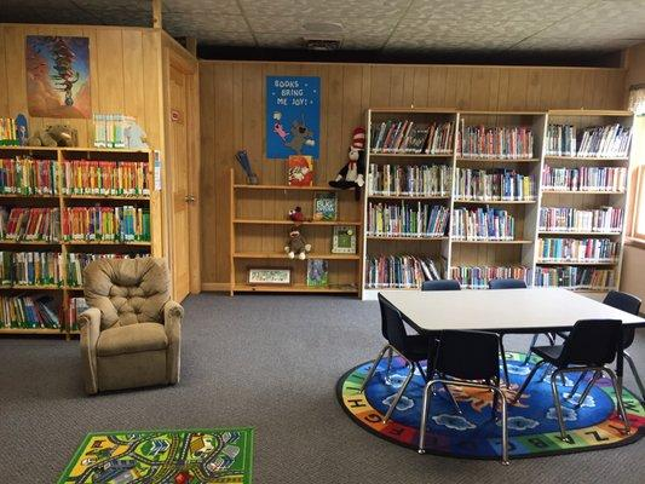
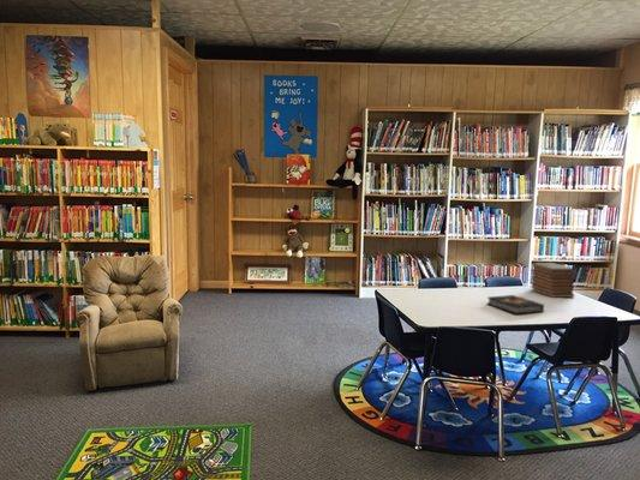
+ book stack [530,262,576,299]
+ book [486,294,545,316]
